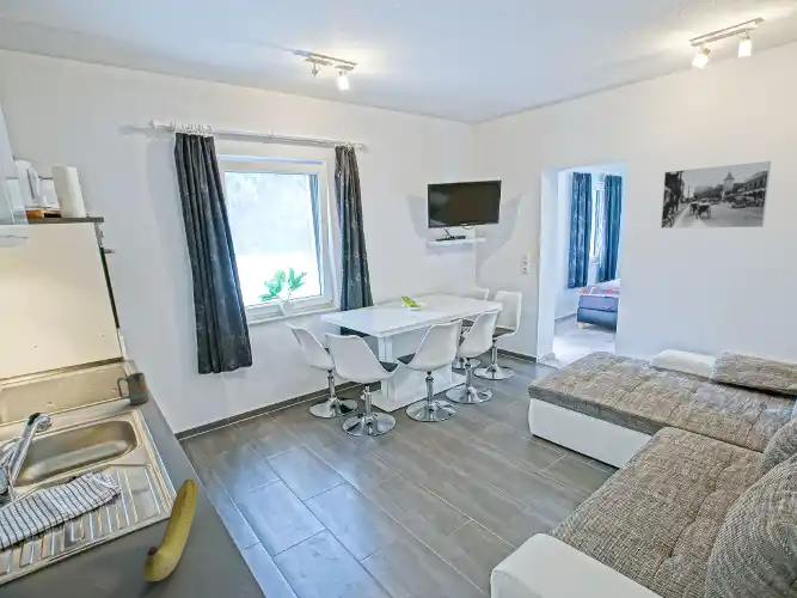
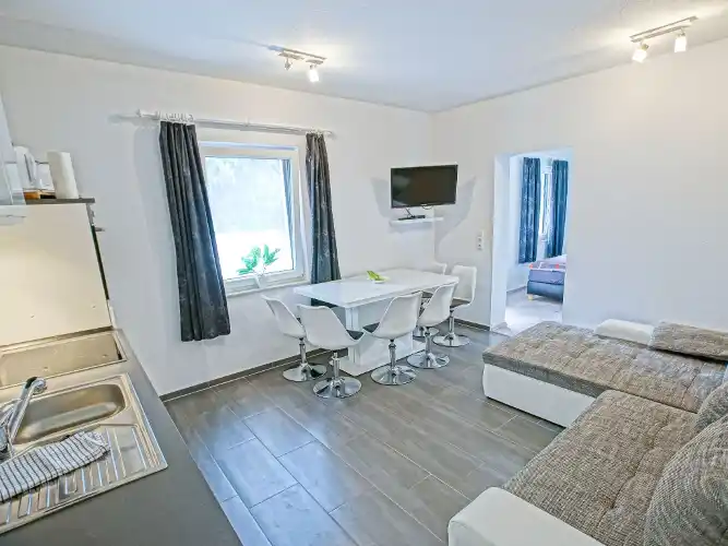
- mug [116,372,151,405]
- fruit [141,478,198,582]
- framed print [660,160,772,230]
